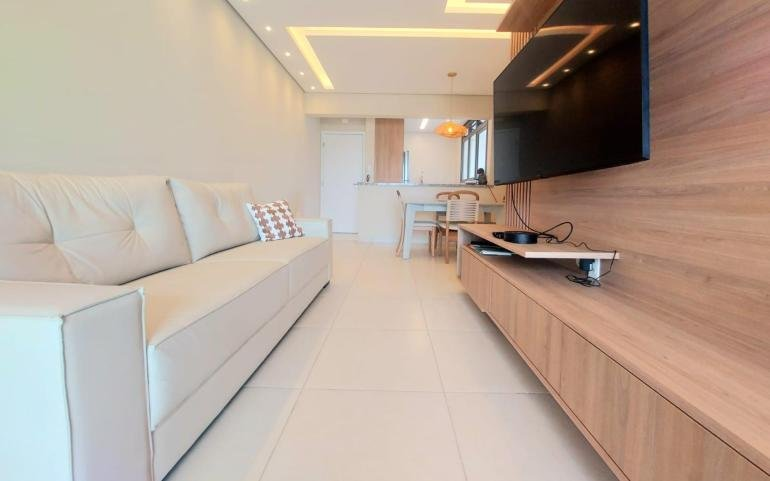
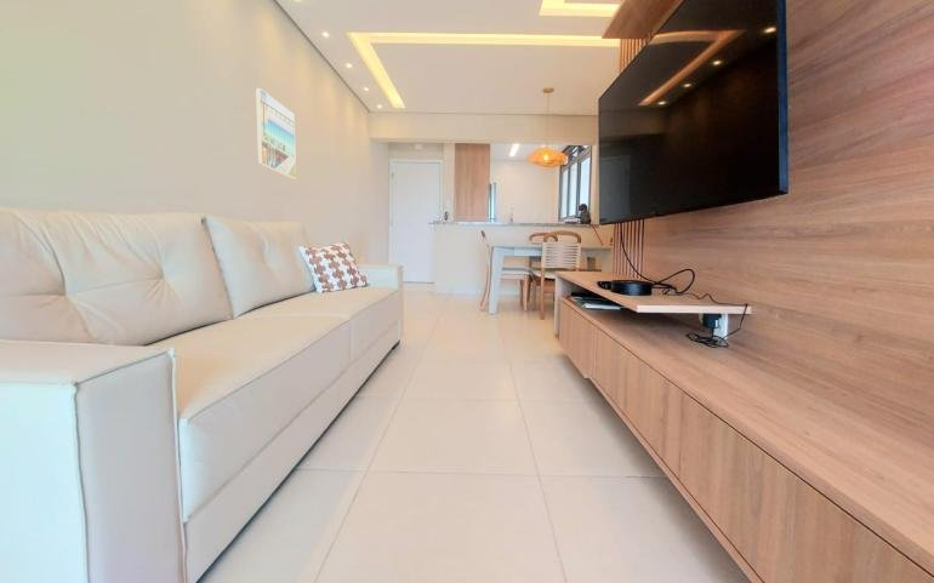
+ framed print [254,87,297,179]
